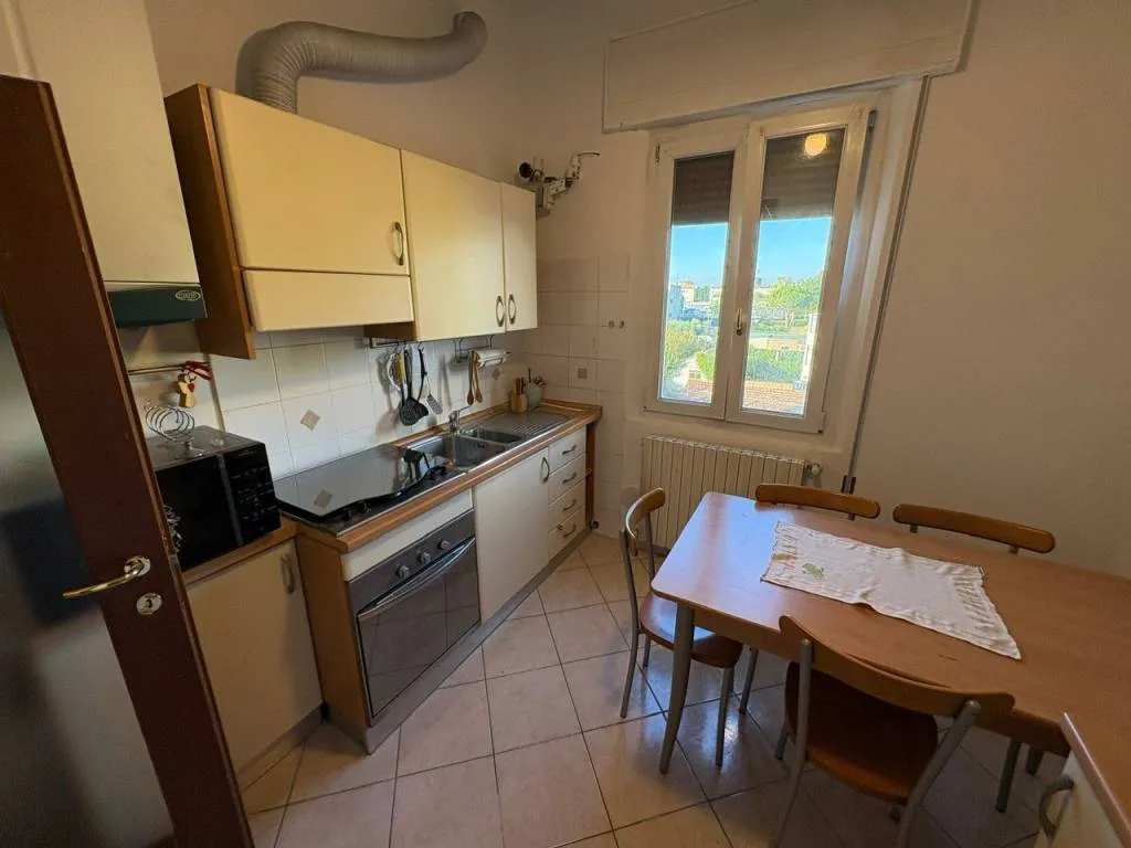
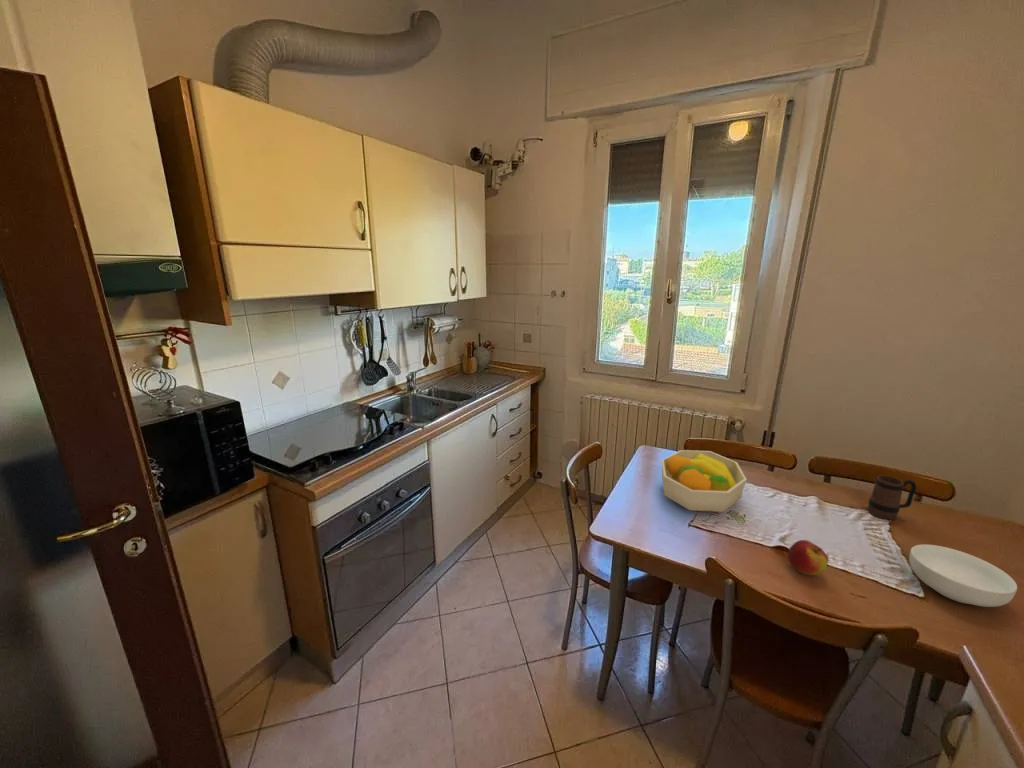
+ apple [787,539,829,576]
+ fruit bowl [661,449,748,513]
+ cereal bowl [908,544,1018,608]
+ mug [866,474,917,520]
